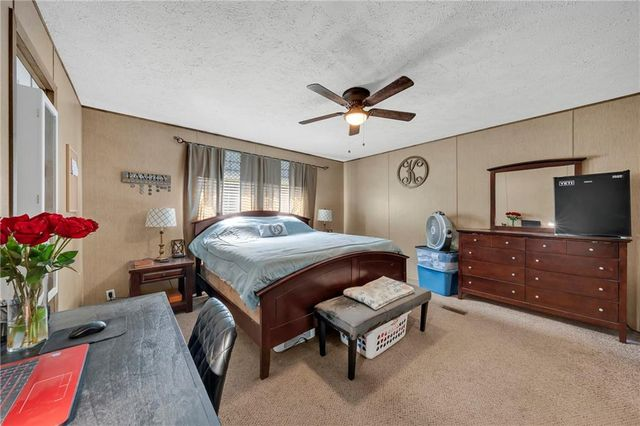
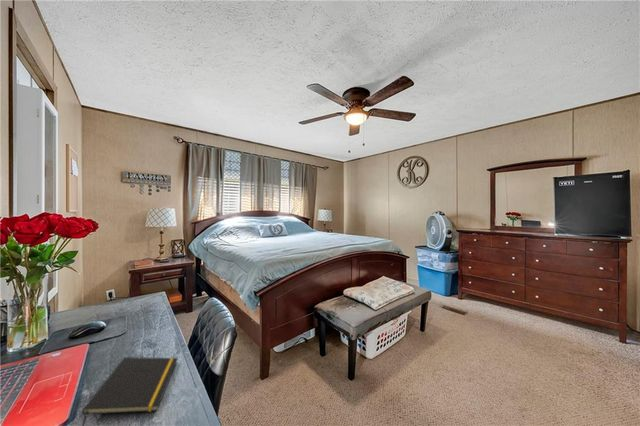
+ notepad [81,356,179,426]
